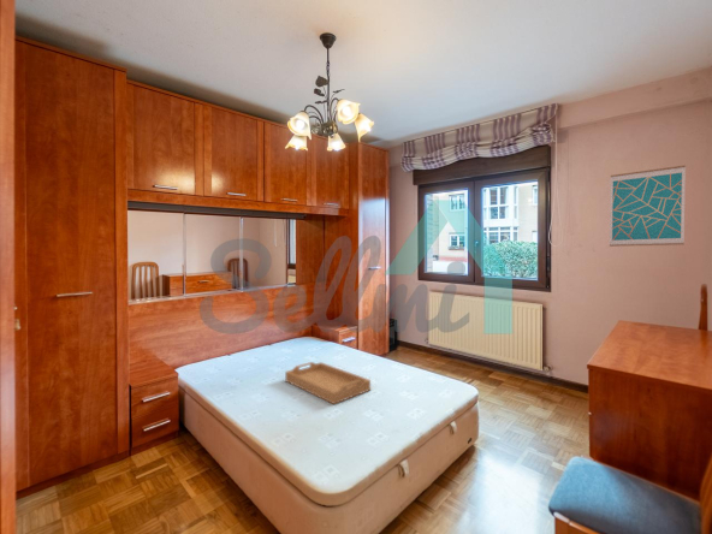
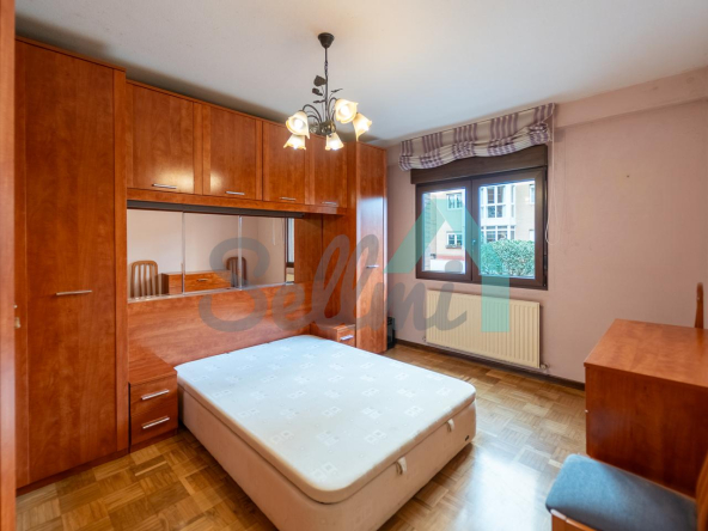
- wall art [609,165,687,248]
- serving tray [284,361,372,405]
